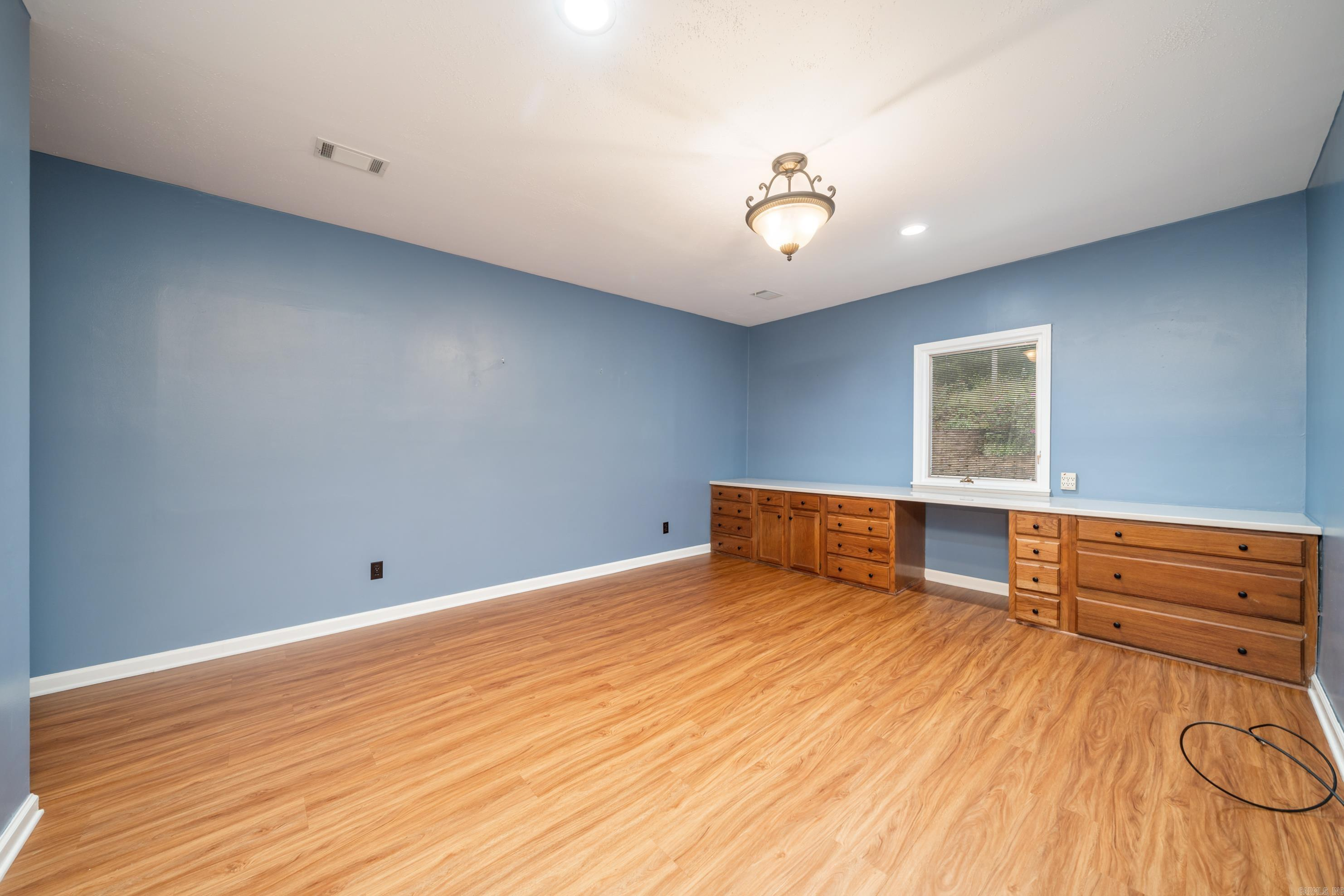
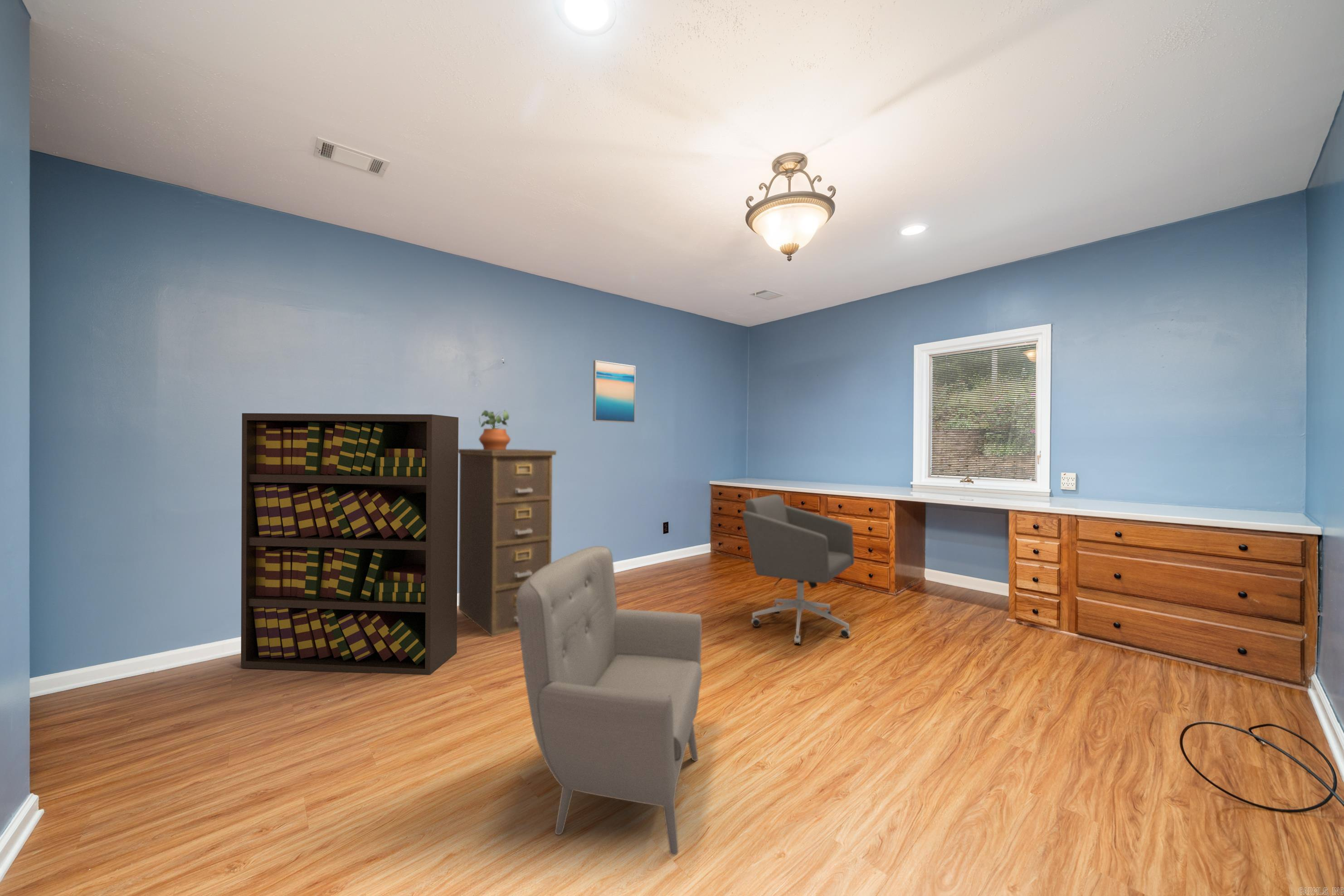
+ armchair [516,545,702,856]
+ bookshelf [240,413,459,676]
+ wall art [592,360,636,424]
+ filing cabinet [458,448,557,637]
+ office chair [742,494,855,645]
+ potted plant [478,409,511,450]
